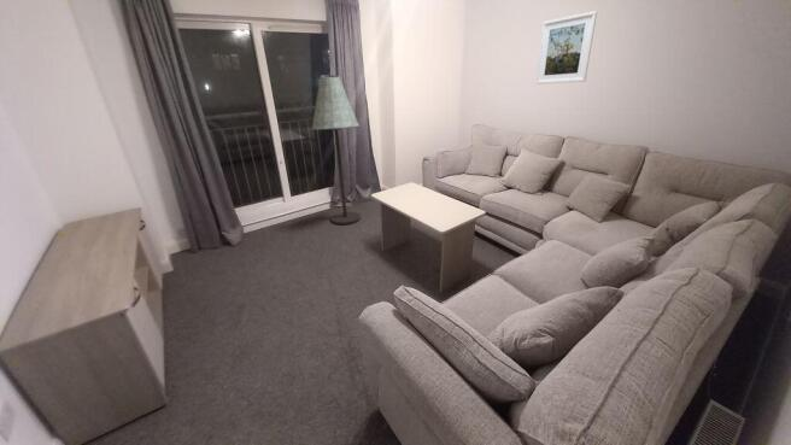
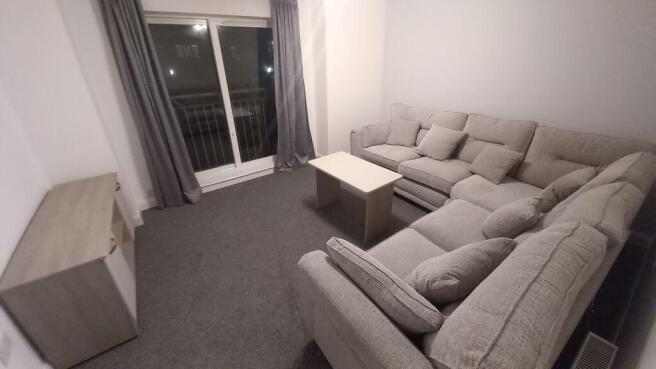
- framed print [535,10,598,86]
- floor lamp [311,74,362,226]
